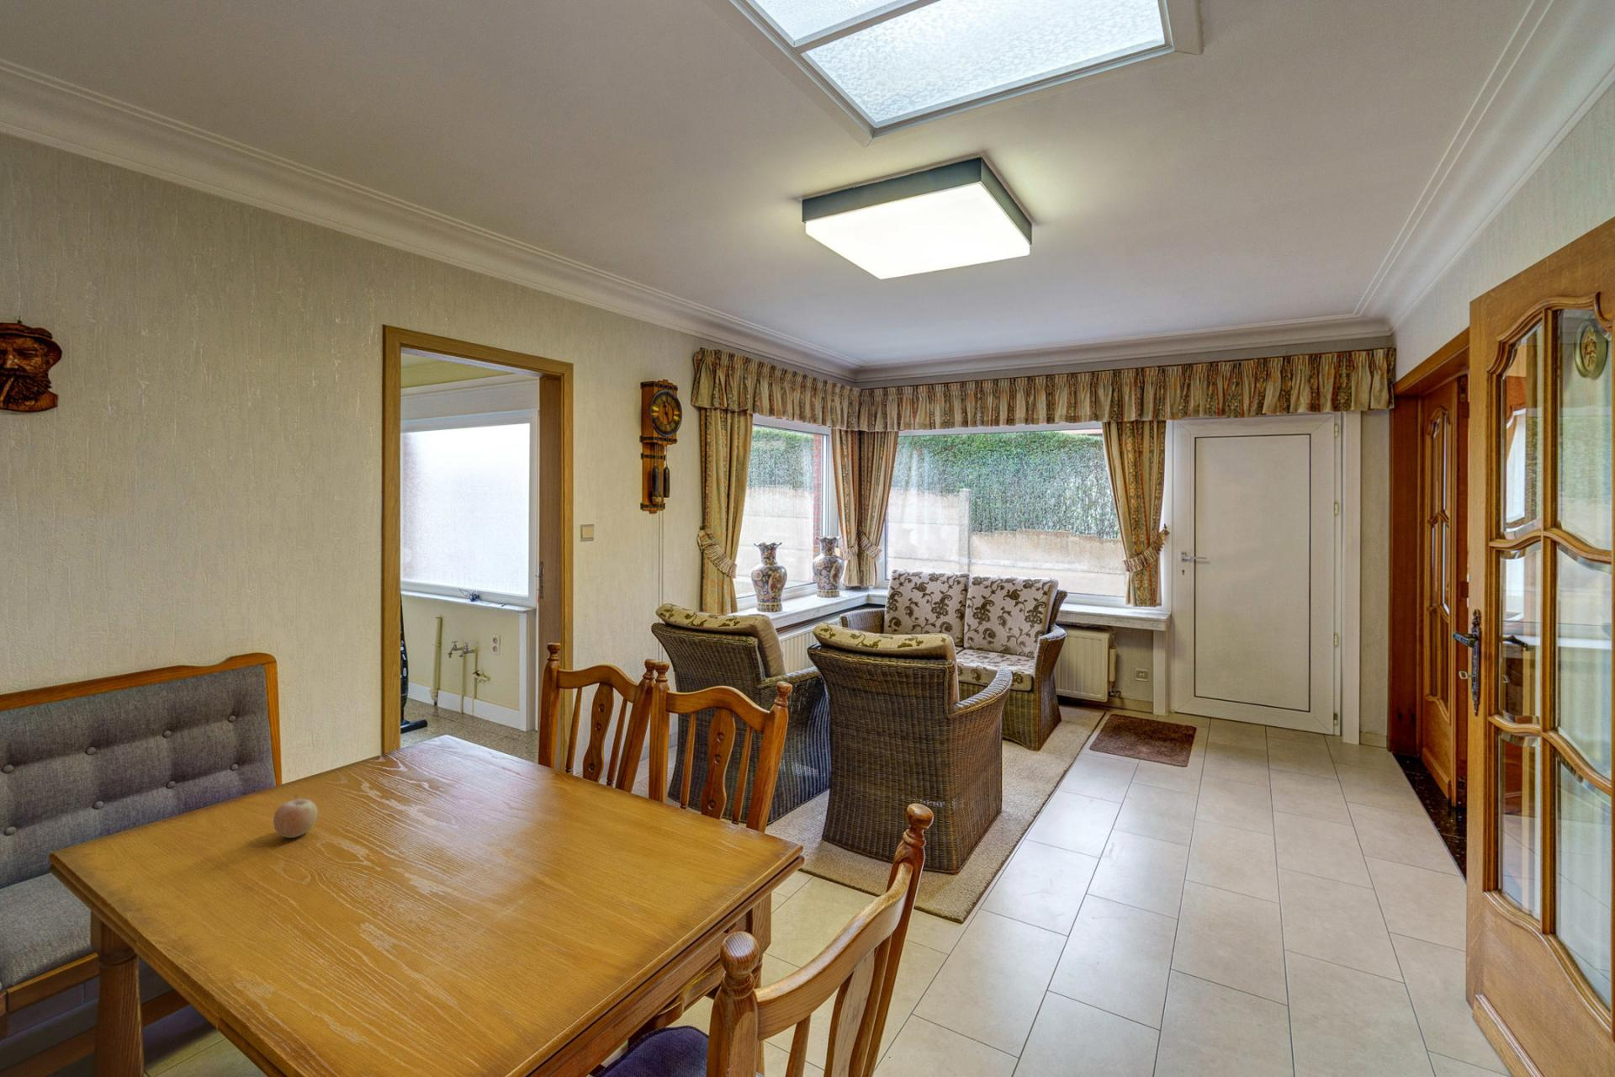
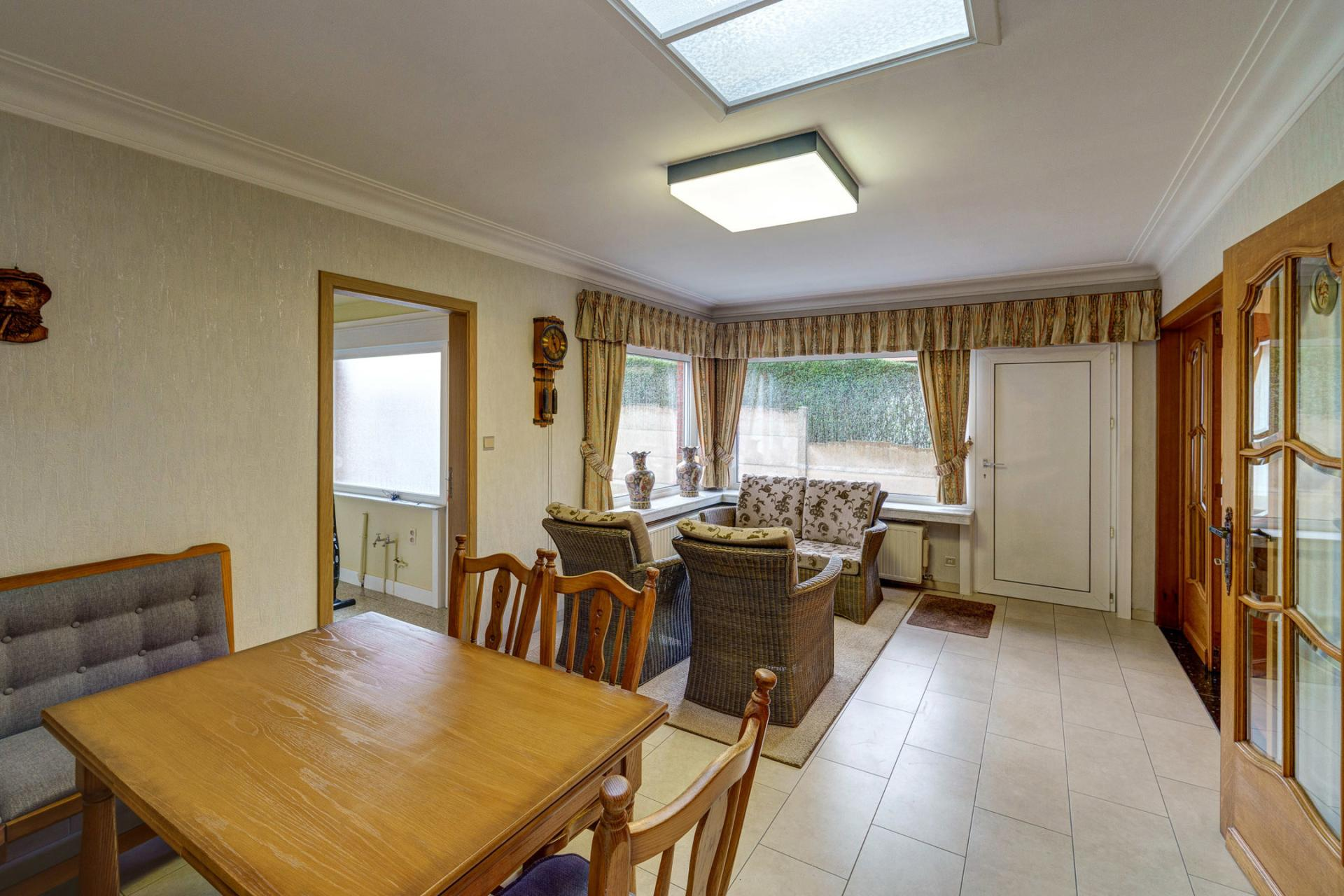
- fruit [273,793,318,839]
